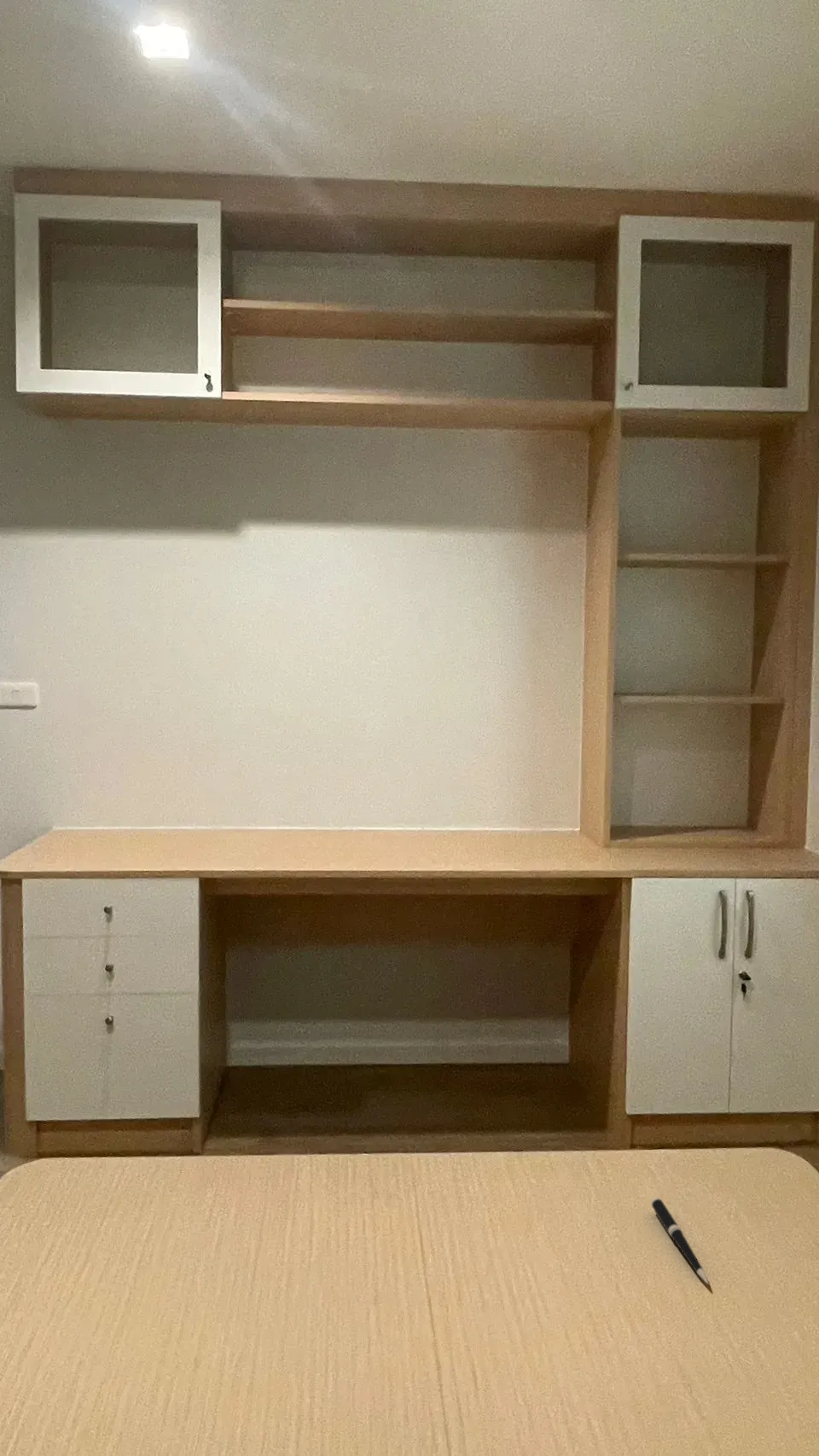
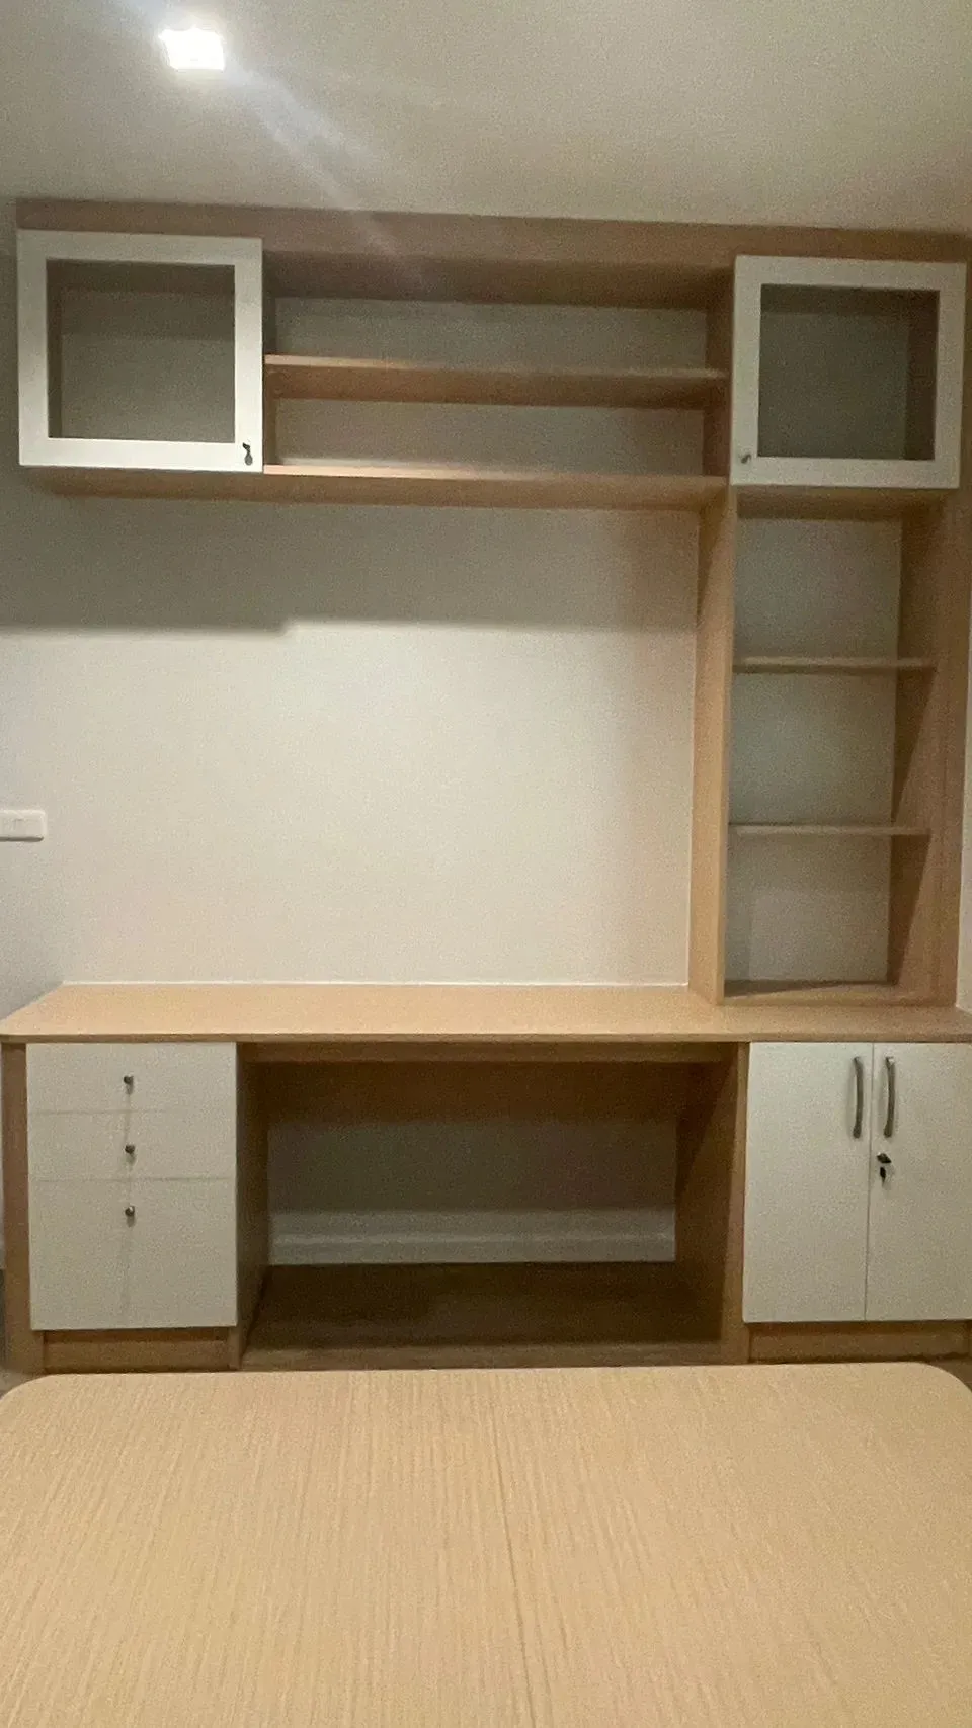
- pen [650,1197,709,1285]
